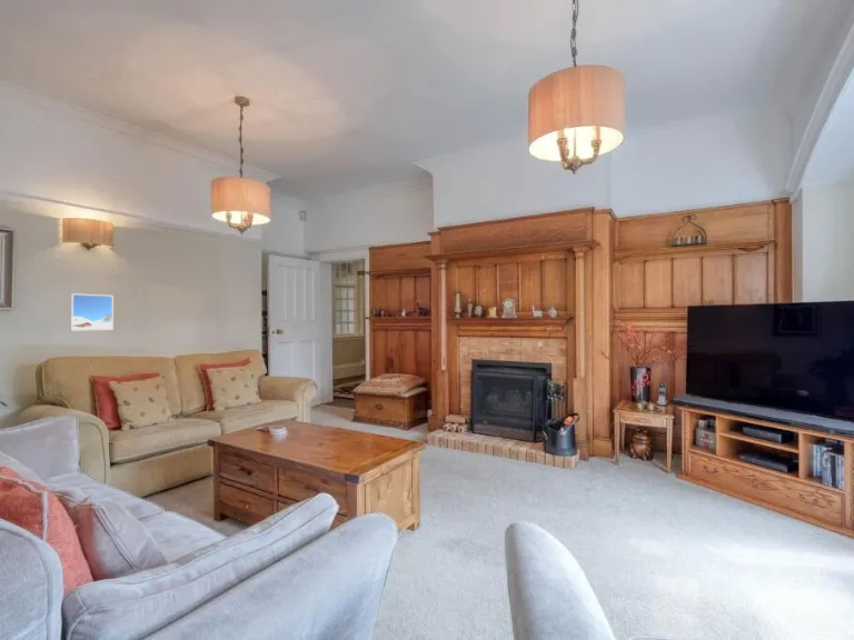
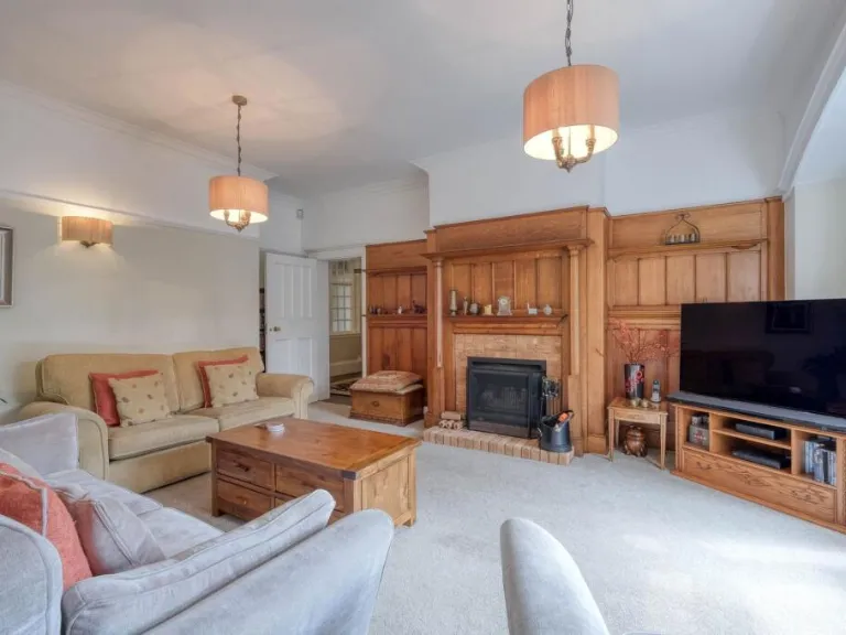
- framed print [69,292,115,331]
